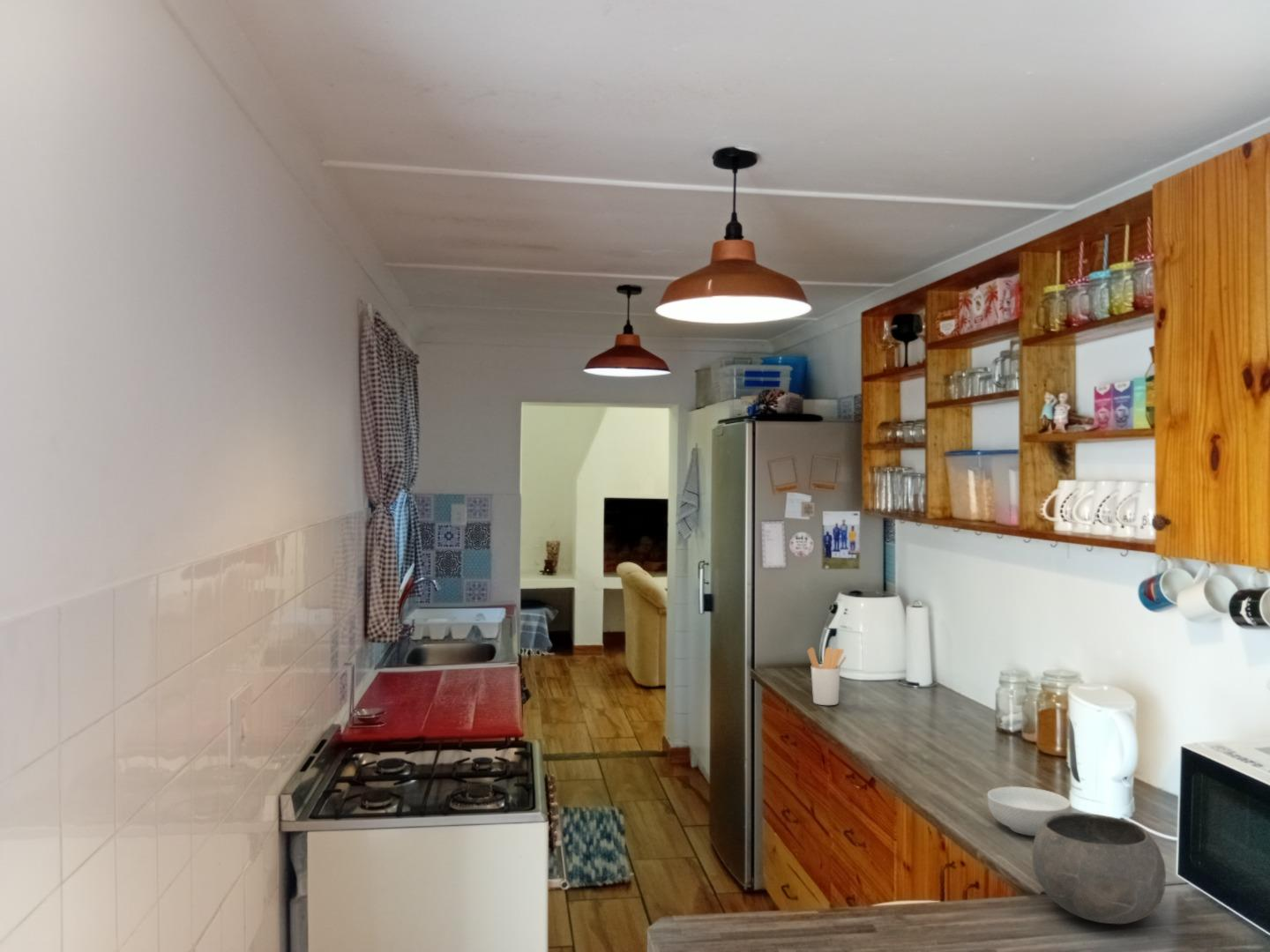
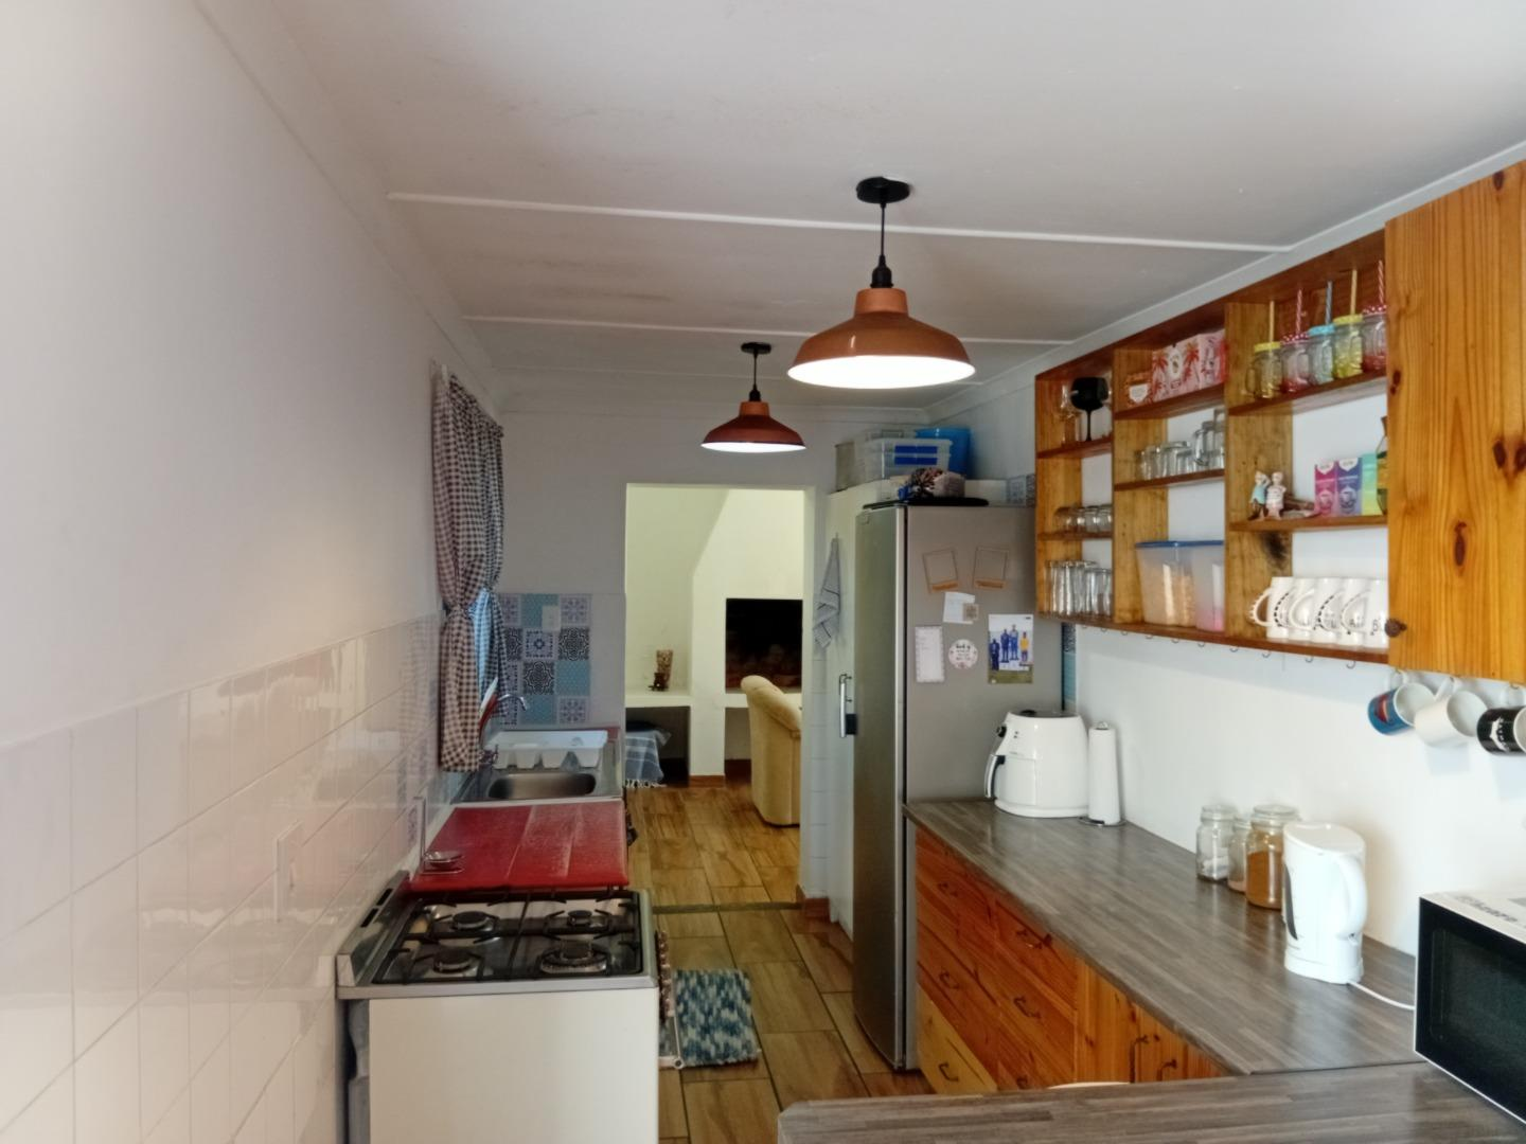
- bowl [1031,812,1167,925]
- cereal bowl [987,785,1072,837]
- utensil holder [807,646,847,706]
